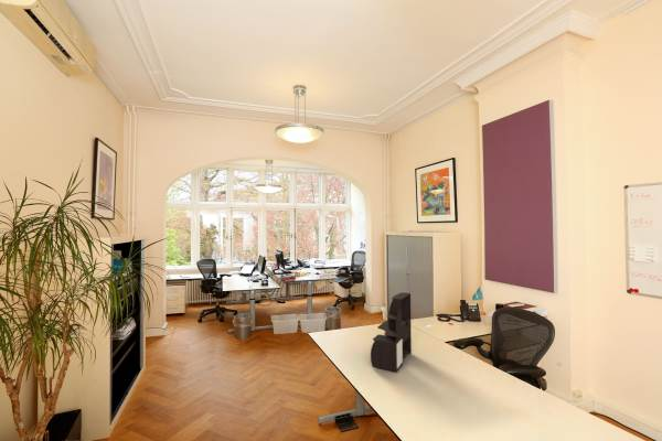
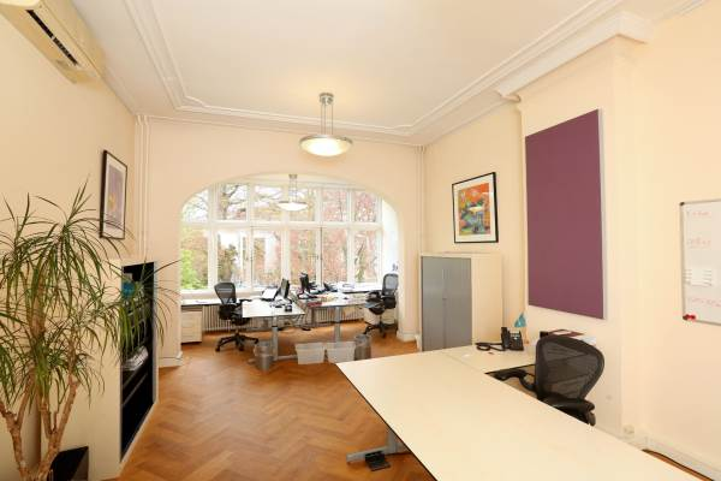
- desk organizer [370,291,413,373]
